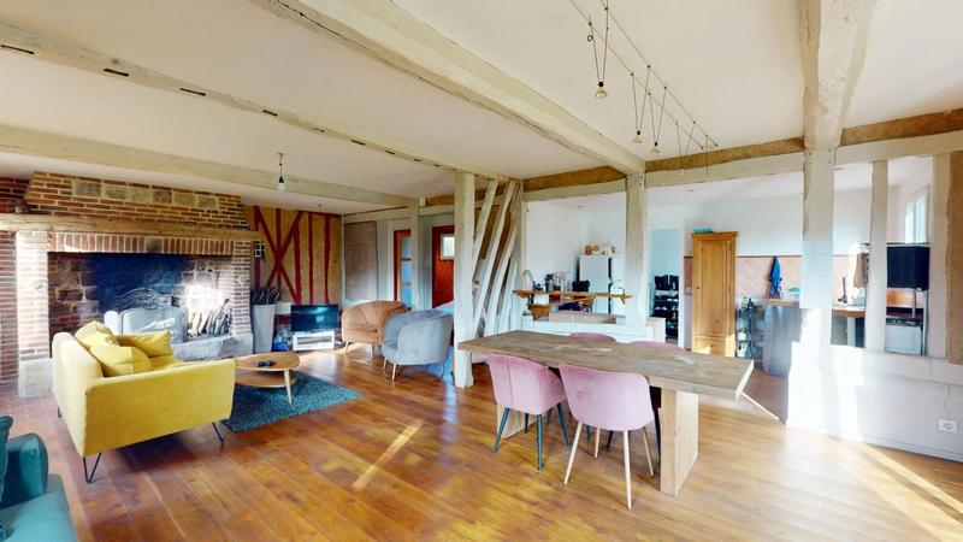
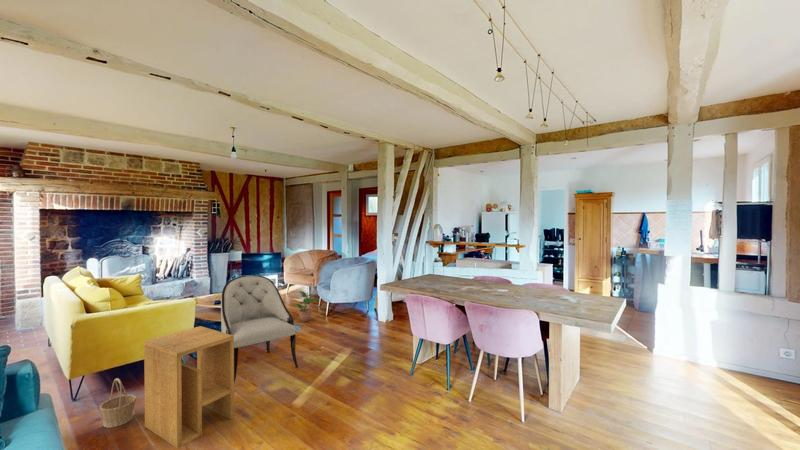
+ side table [143,325,235,449]
+ potted plant [292,290,320,322]
+ basket [99,377,137,428]
+ armchair [220,274,299,384]
